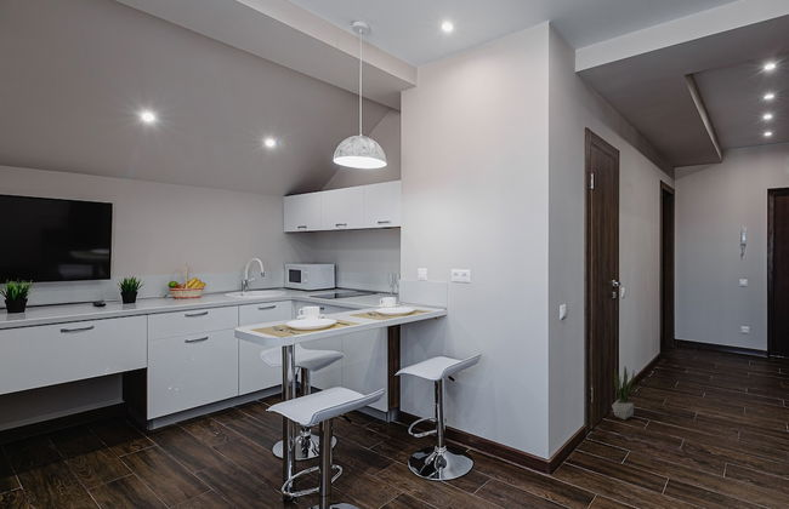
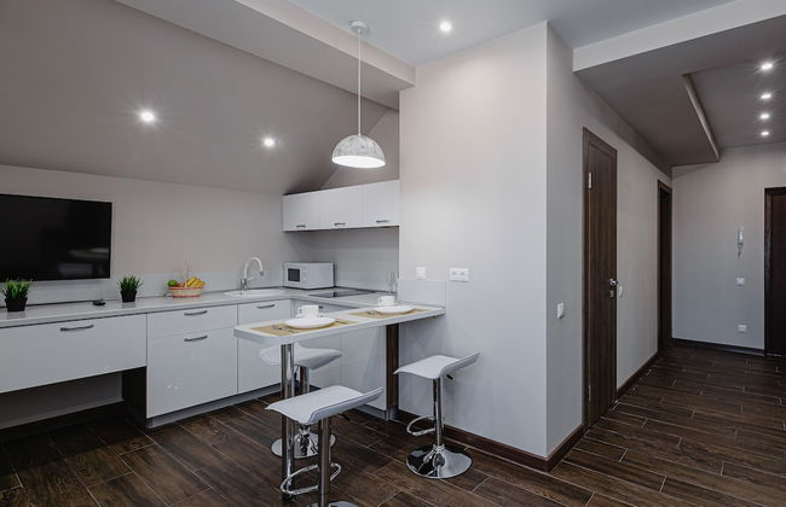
- potted plant [611,366,635,421]
